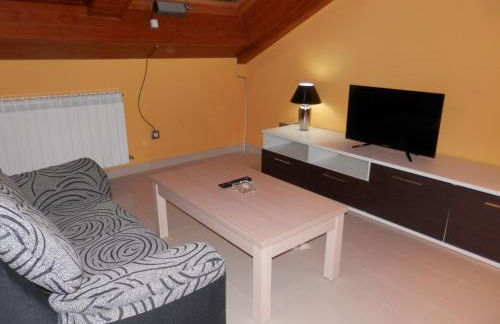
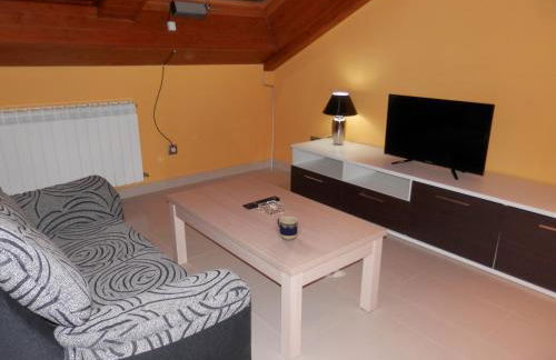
+ cup [276,216,299,241]
